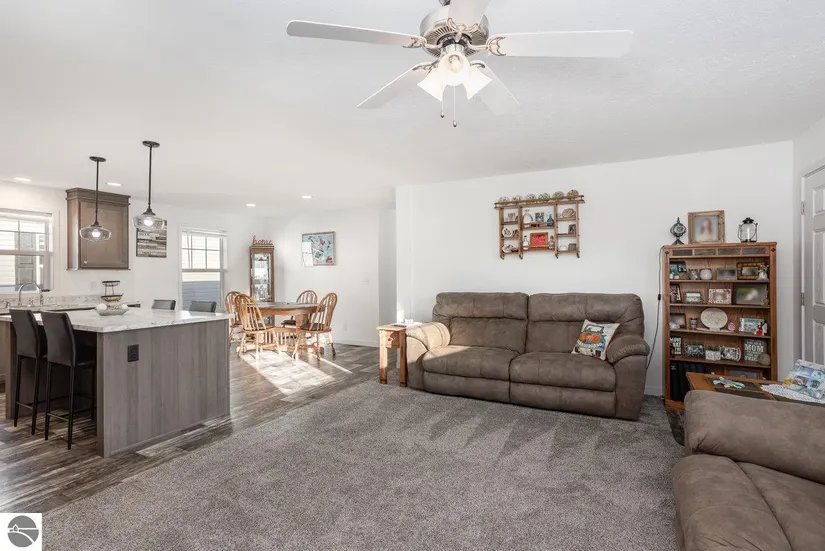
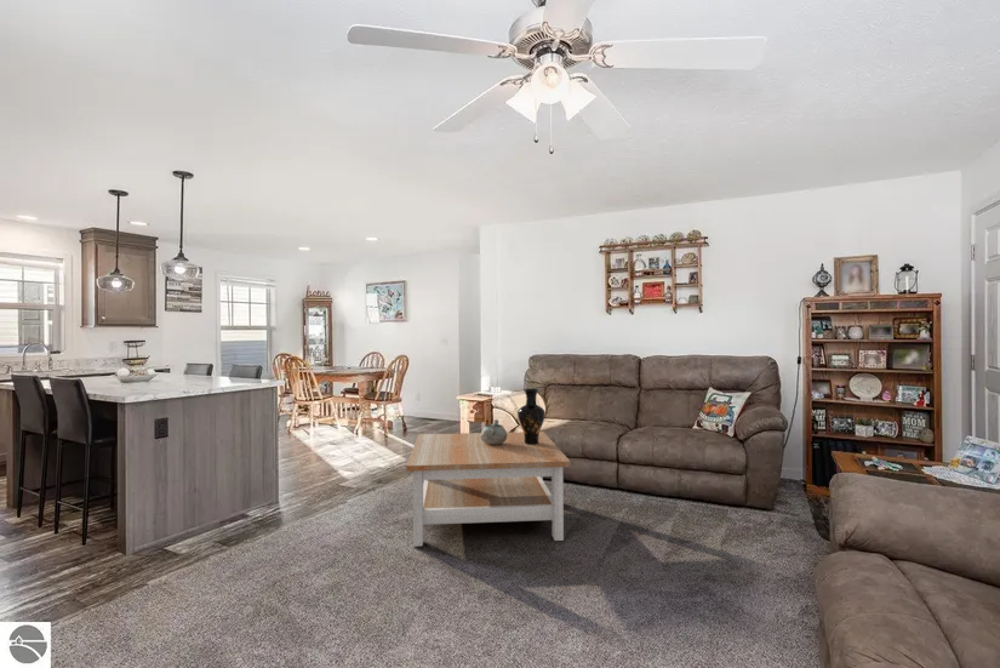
+ decorative bowl [480,418,508,445]
+ vase [516,388,547,445]
+ coffee table [405,430,572,548]
